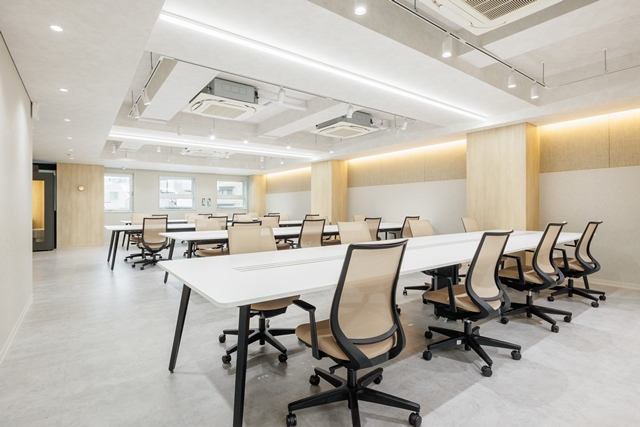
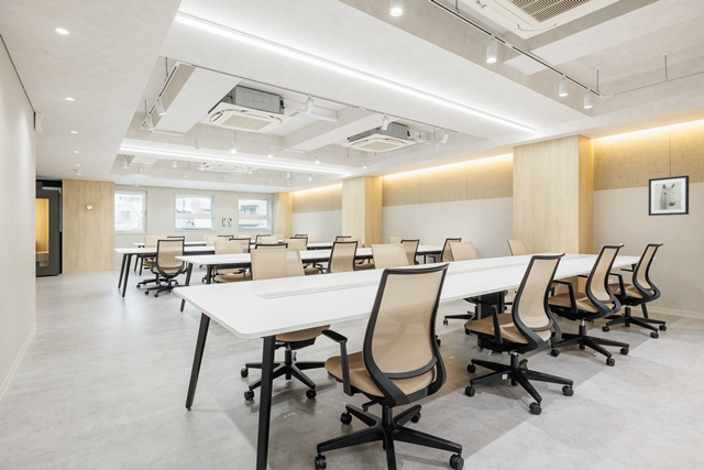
+ wall art [648,174,690,217]
